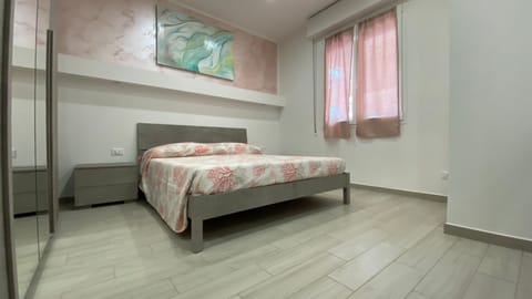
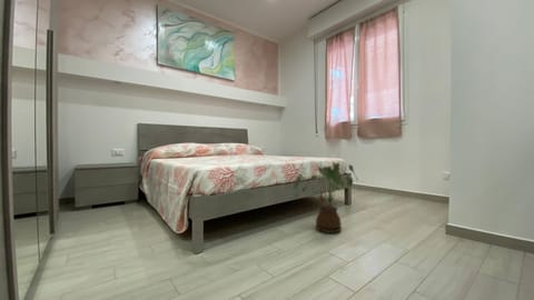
+ house plant [294,161,359,234]
